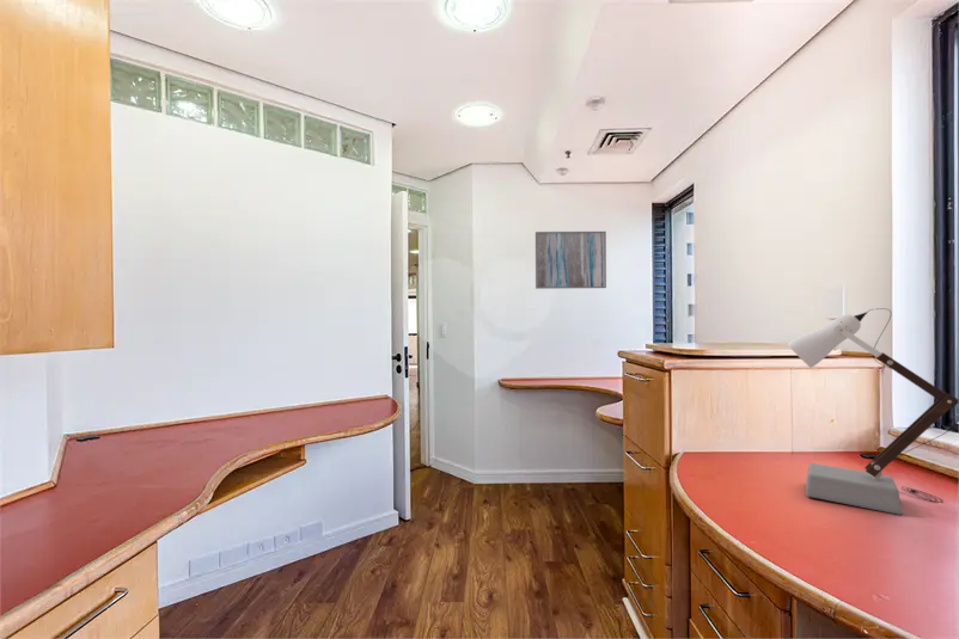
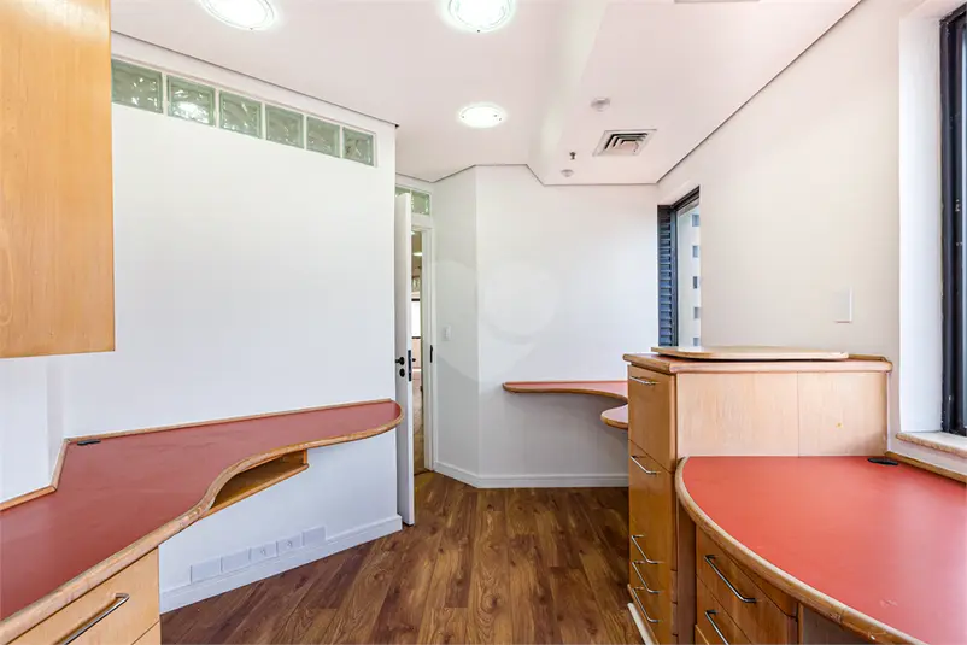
- wall art [535,231,607,290]
- desk lamp [787,307,959,516]
